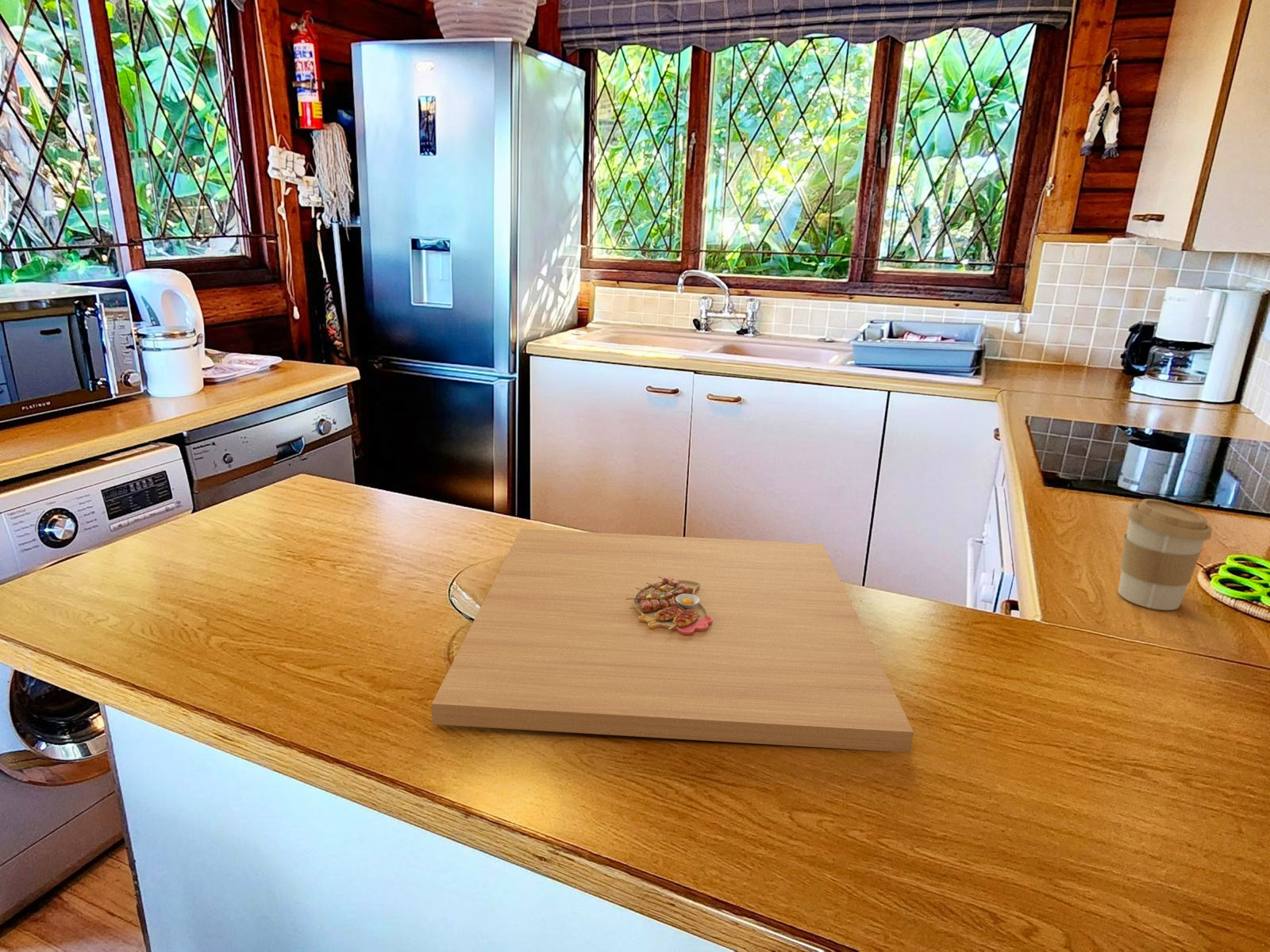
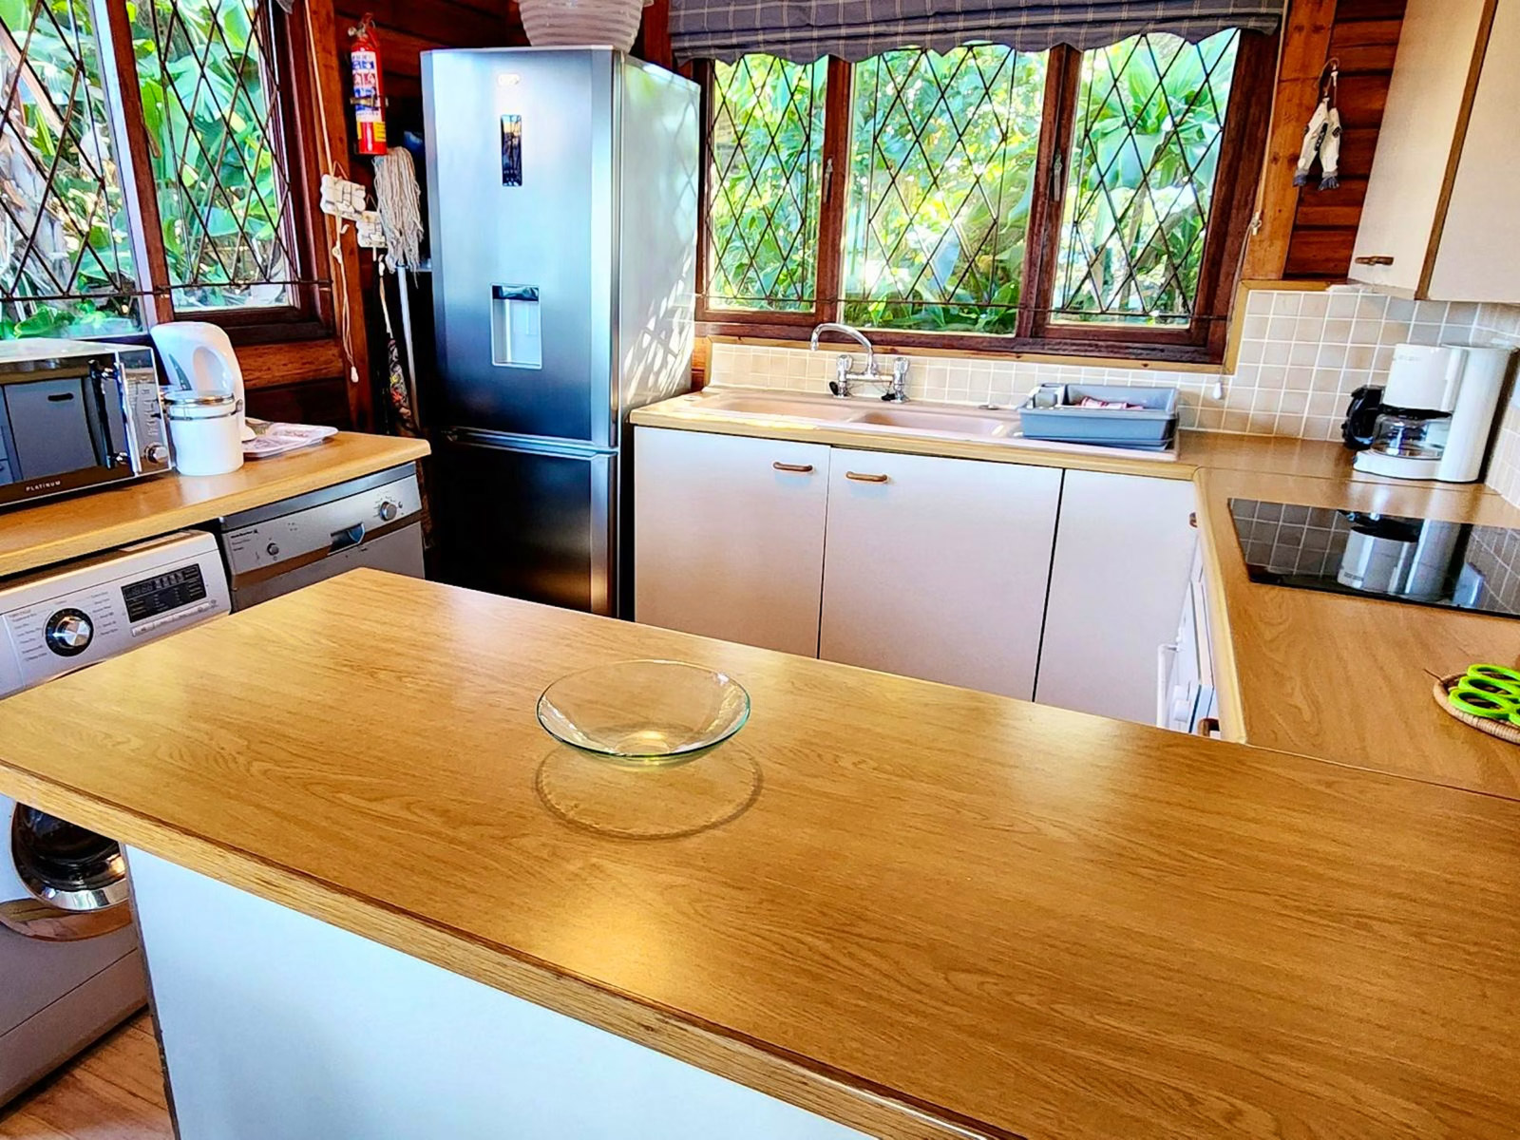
- coffee cup [1118,498,1213,611]
- platter [431,528,914,754]
